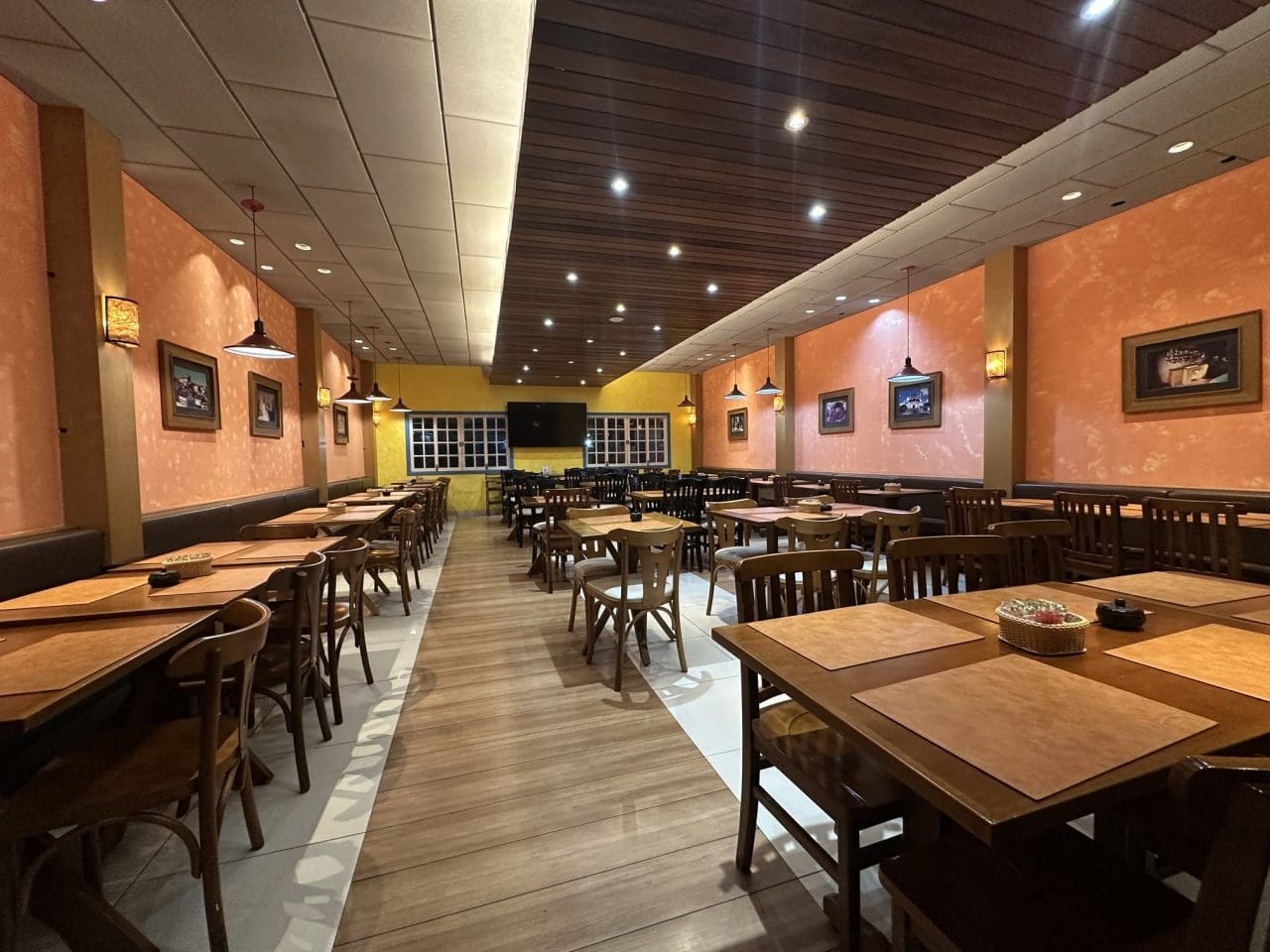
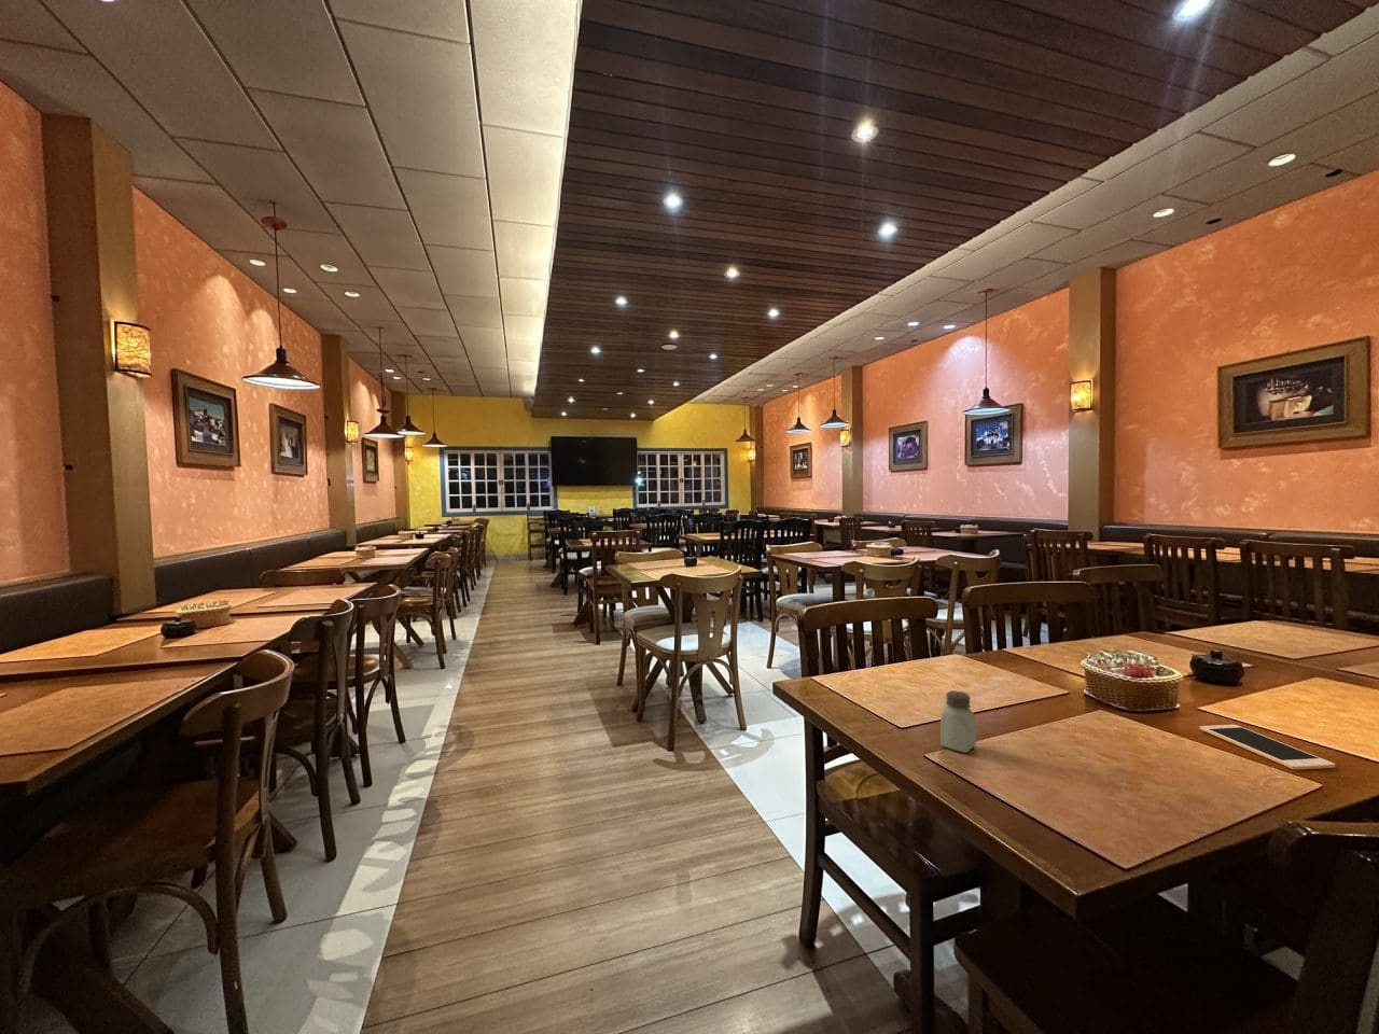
+ saltshaker [939,690,977,754]
+ cell phone [1199,723,1336,771]
